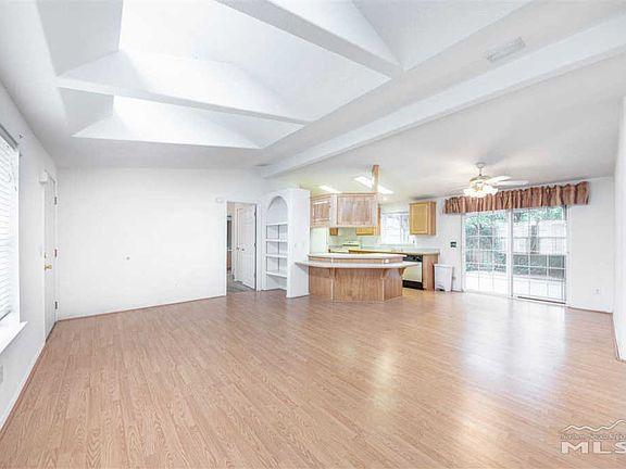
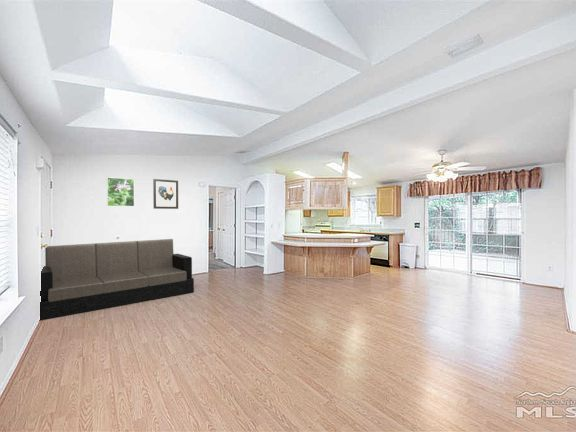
+ sofa [38,238,195,322]
+ wall art [152,178,179,210]
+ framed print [106,176,135,207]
